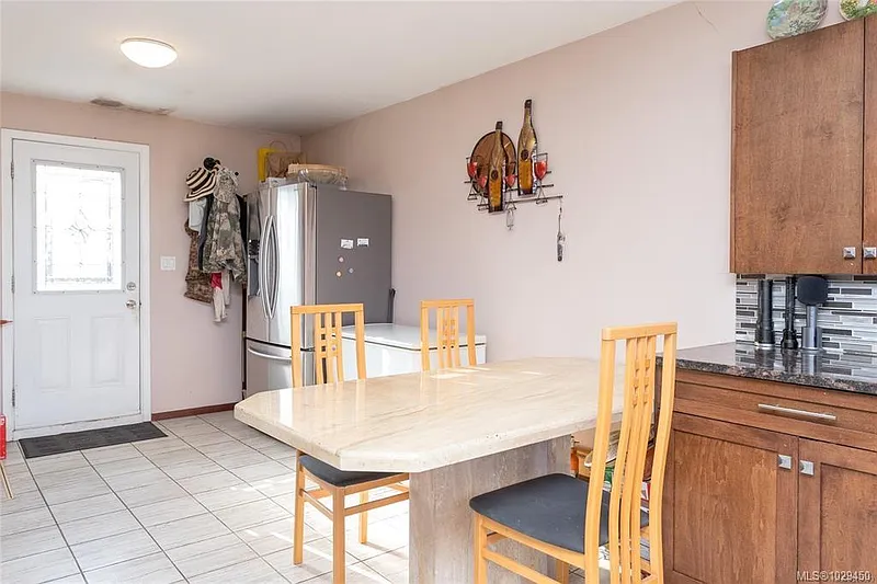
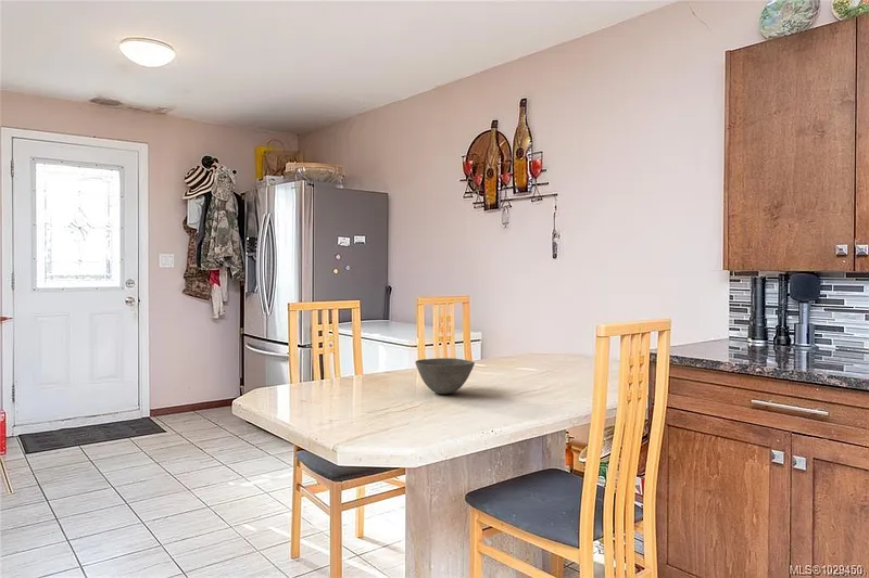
+ bowl [414,357,476,395]
